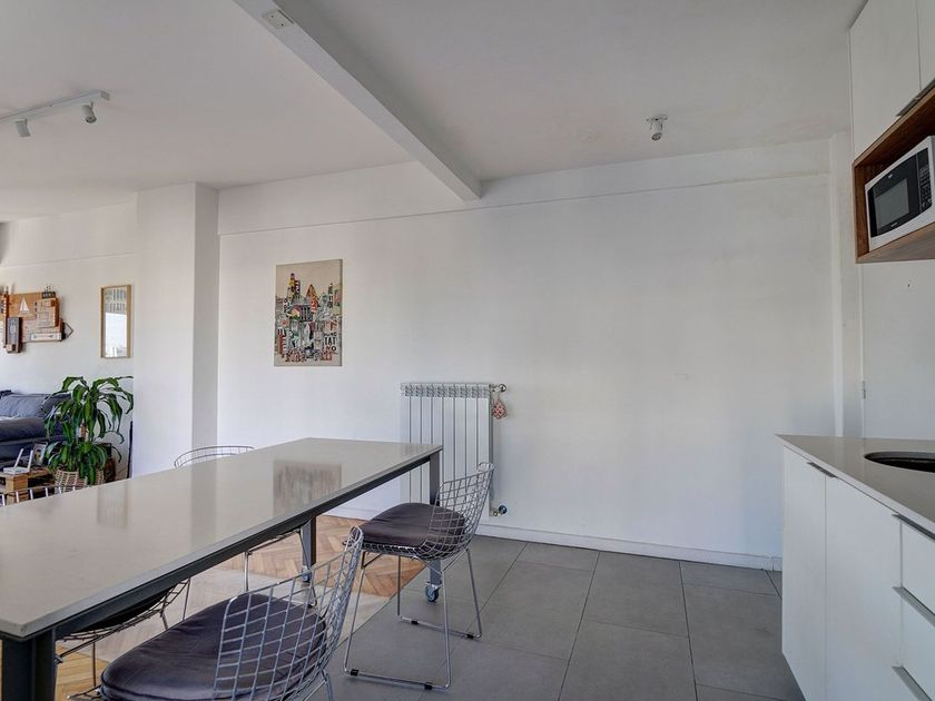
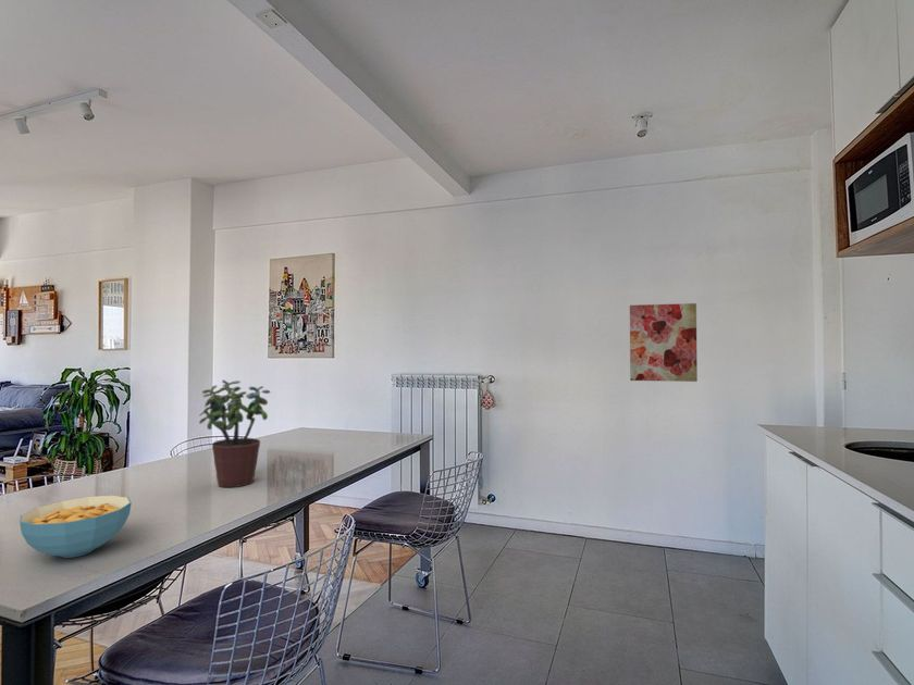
+ potted plant [198,379,271,488]
+ cereal bowl [18,495,133,559]
+ wall art [629,302,699,383]
